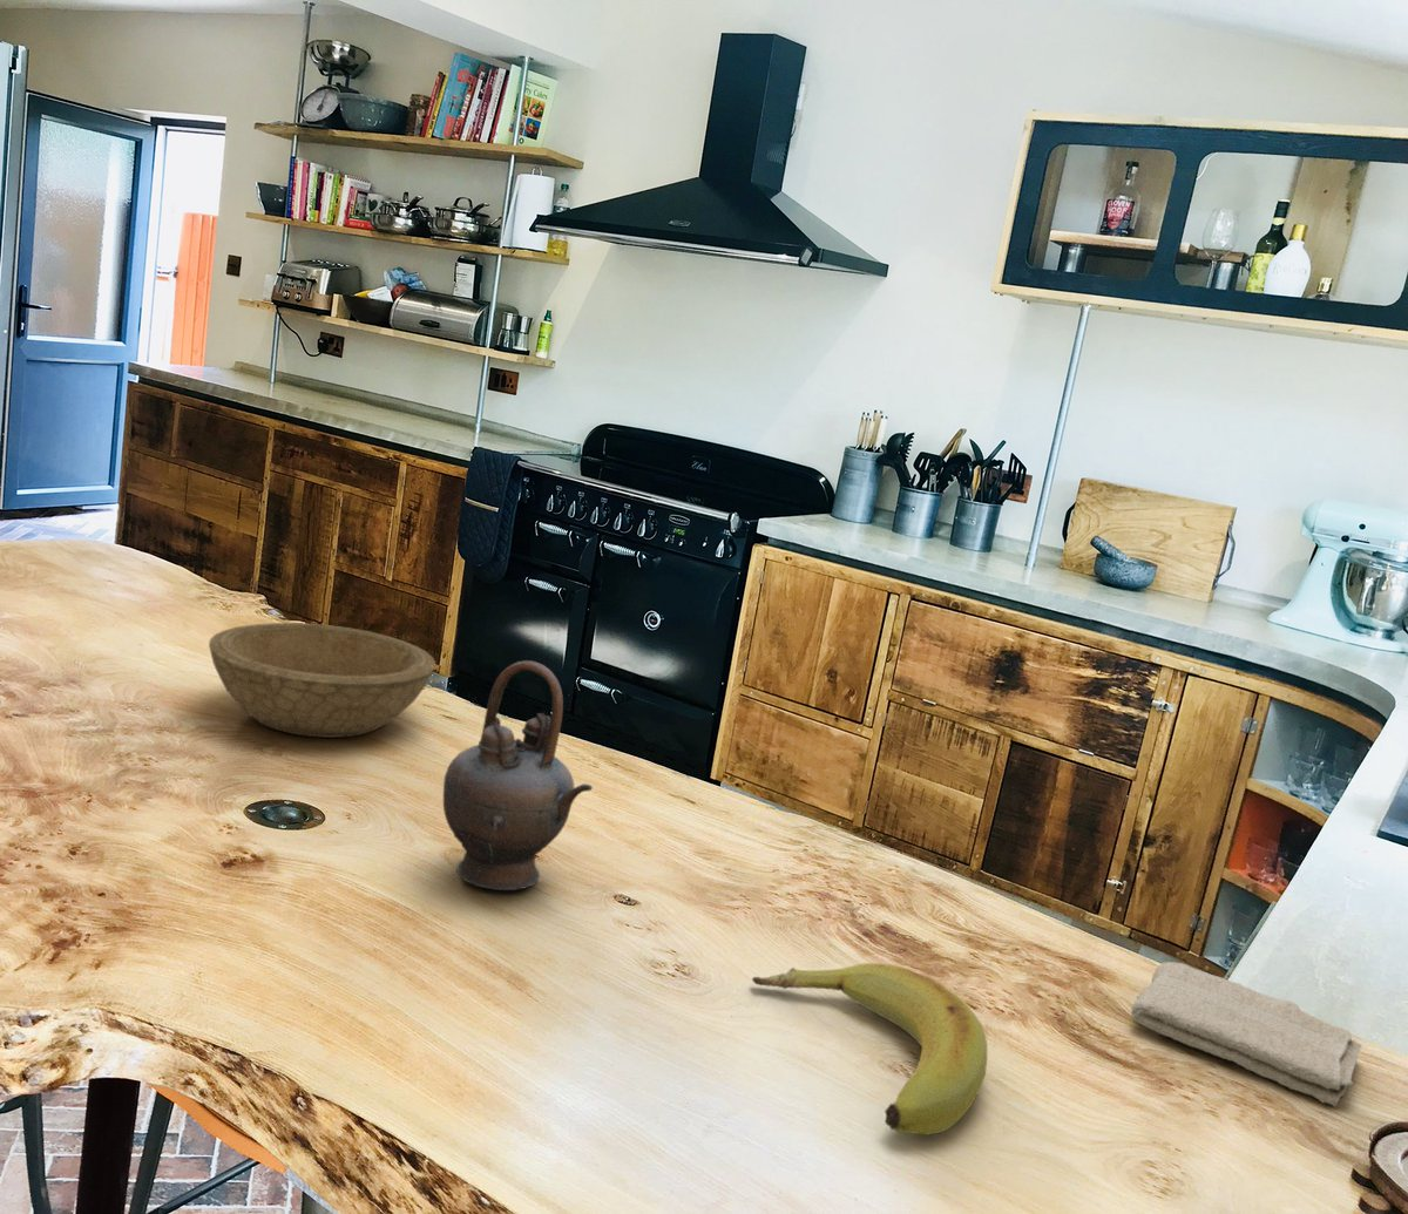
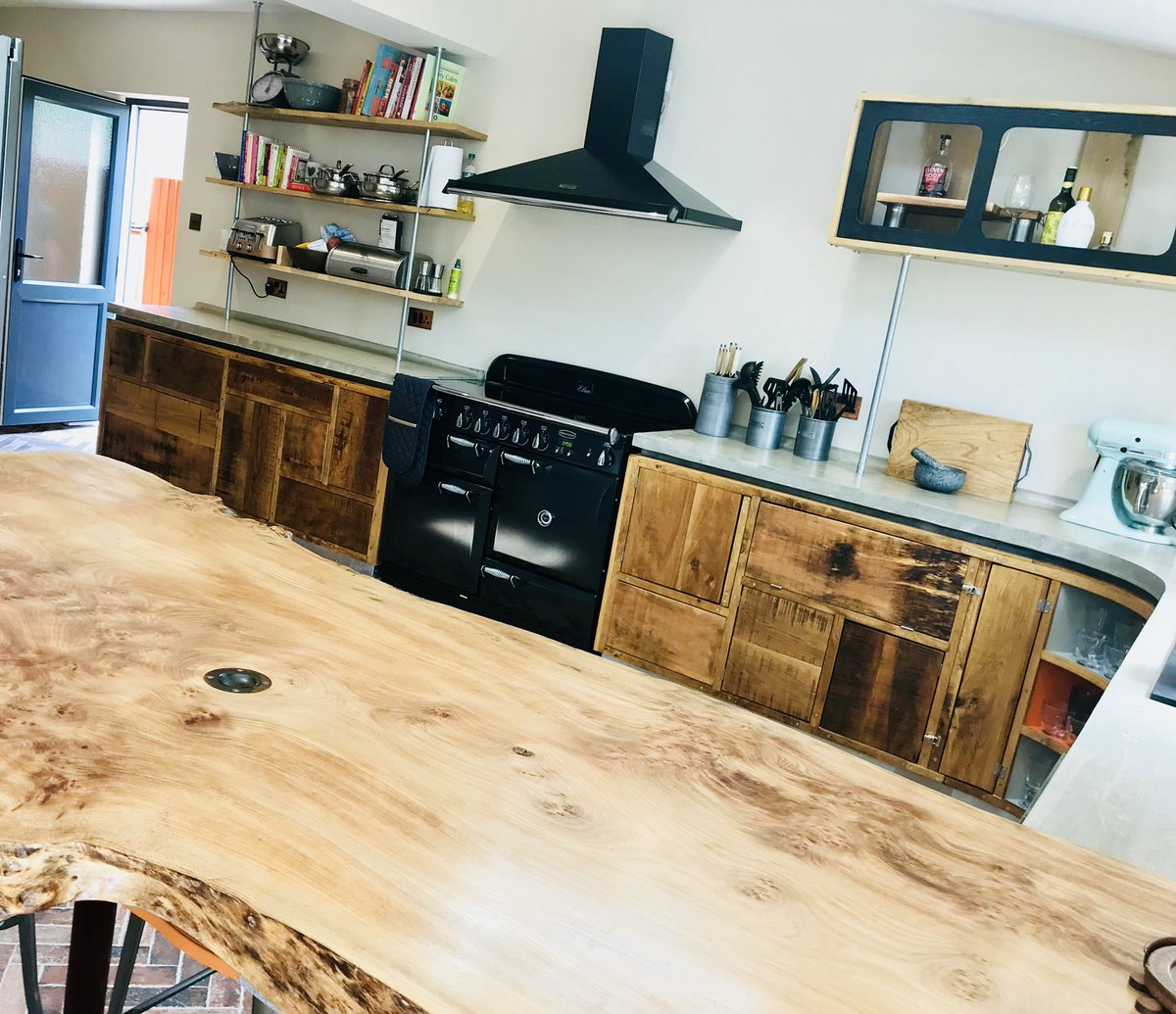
- washcloth [1130,960,1363,1107]
- teapot [442,660,594,892]
- bowl [207,621,437,739]
- banana [751,961,988,1136]
